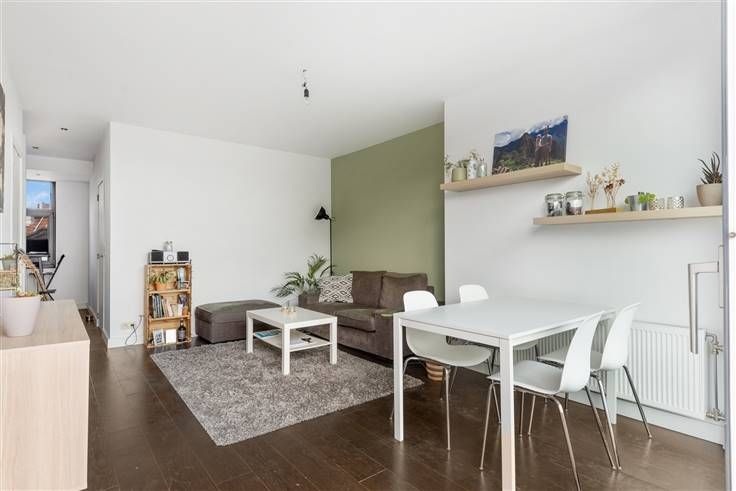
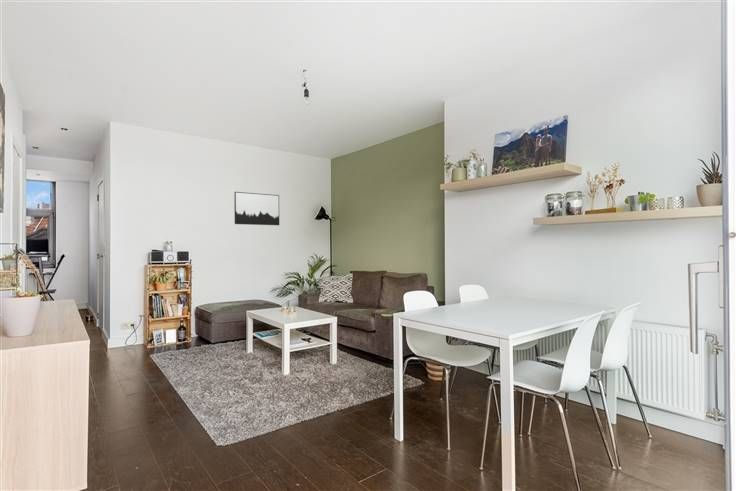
+ wall art [233,191,280,226]
